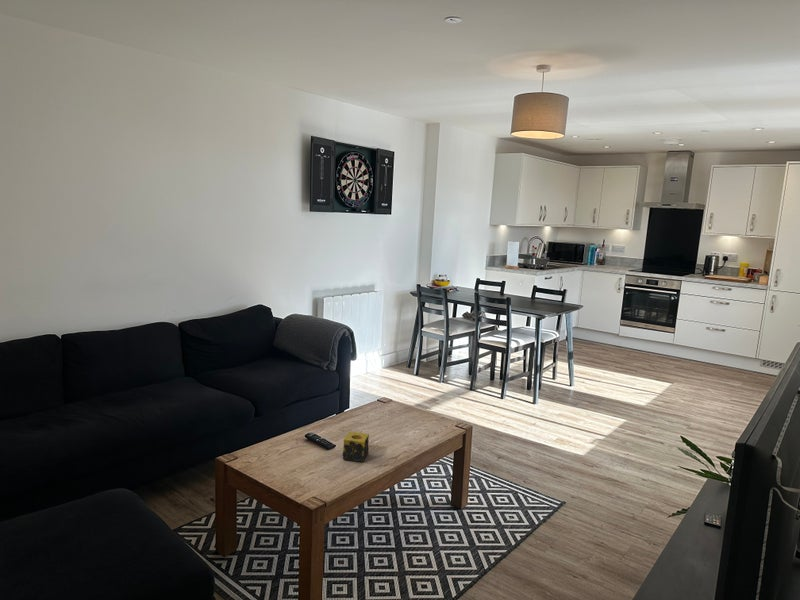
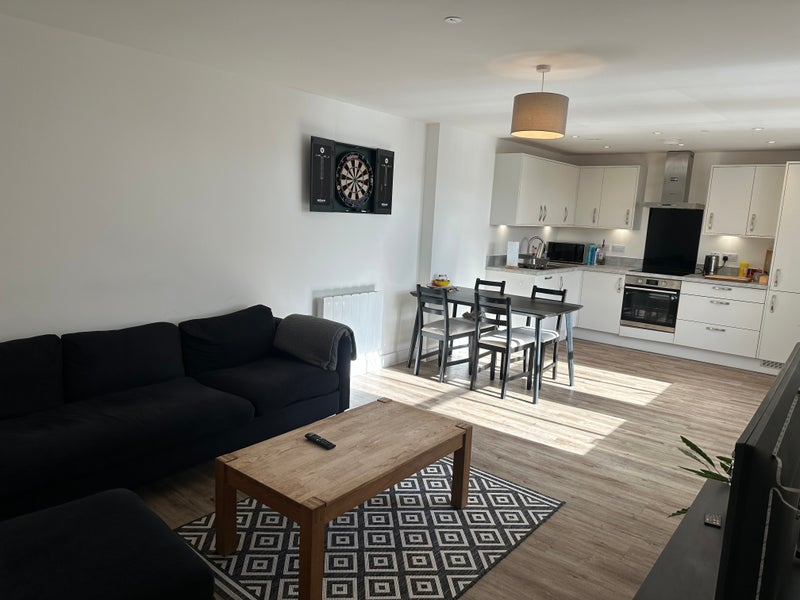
- candle [342,430,370,463]
